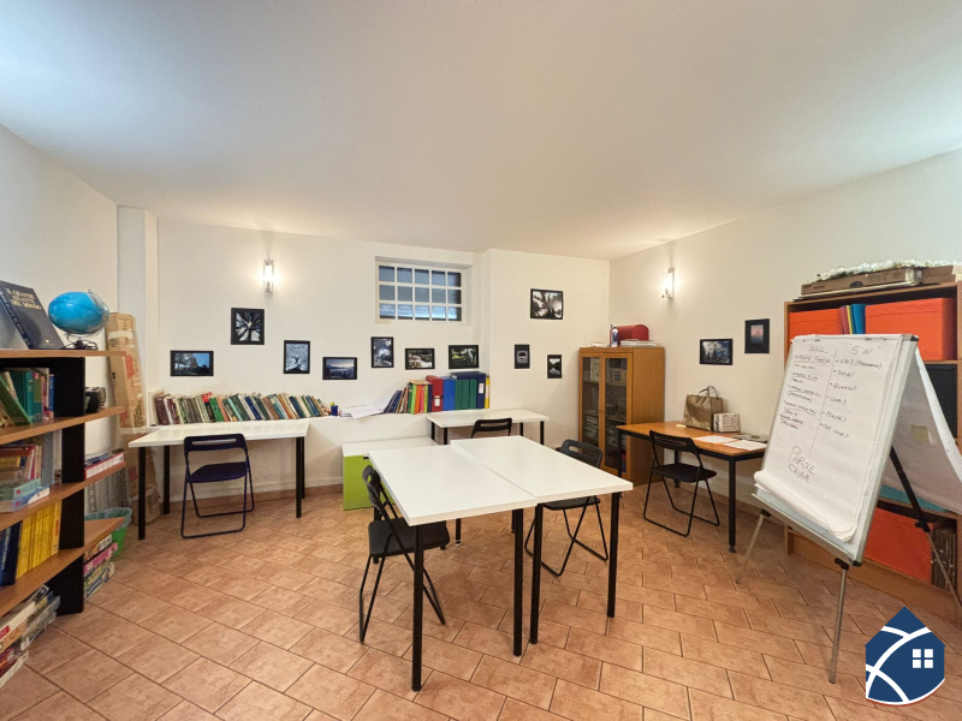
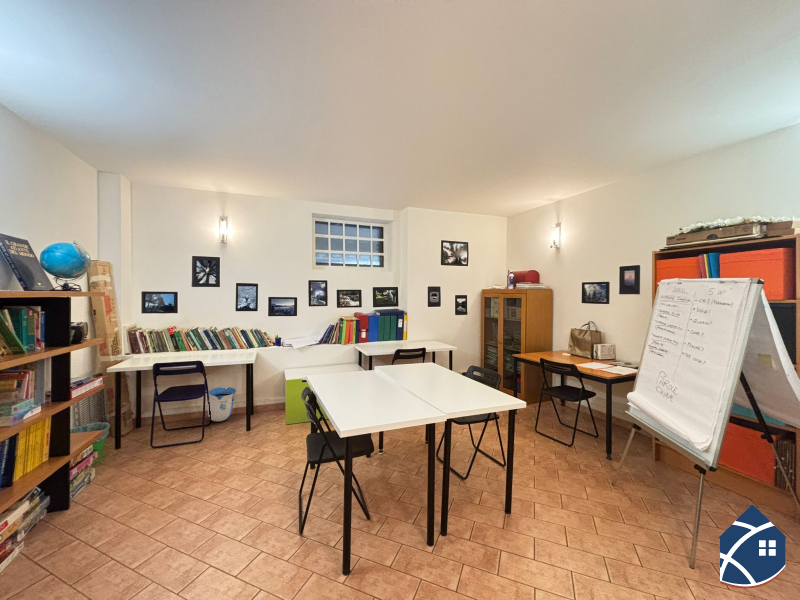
+ sun visor [207,386,237,422]
